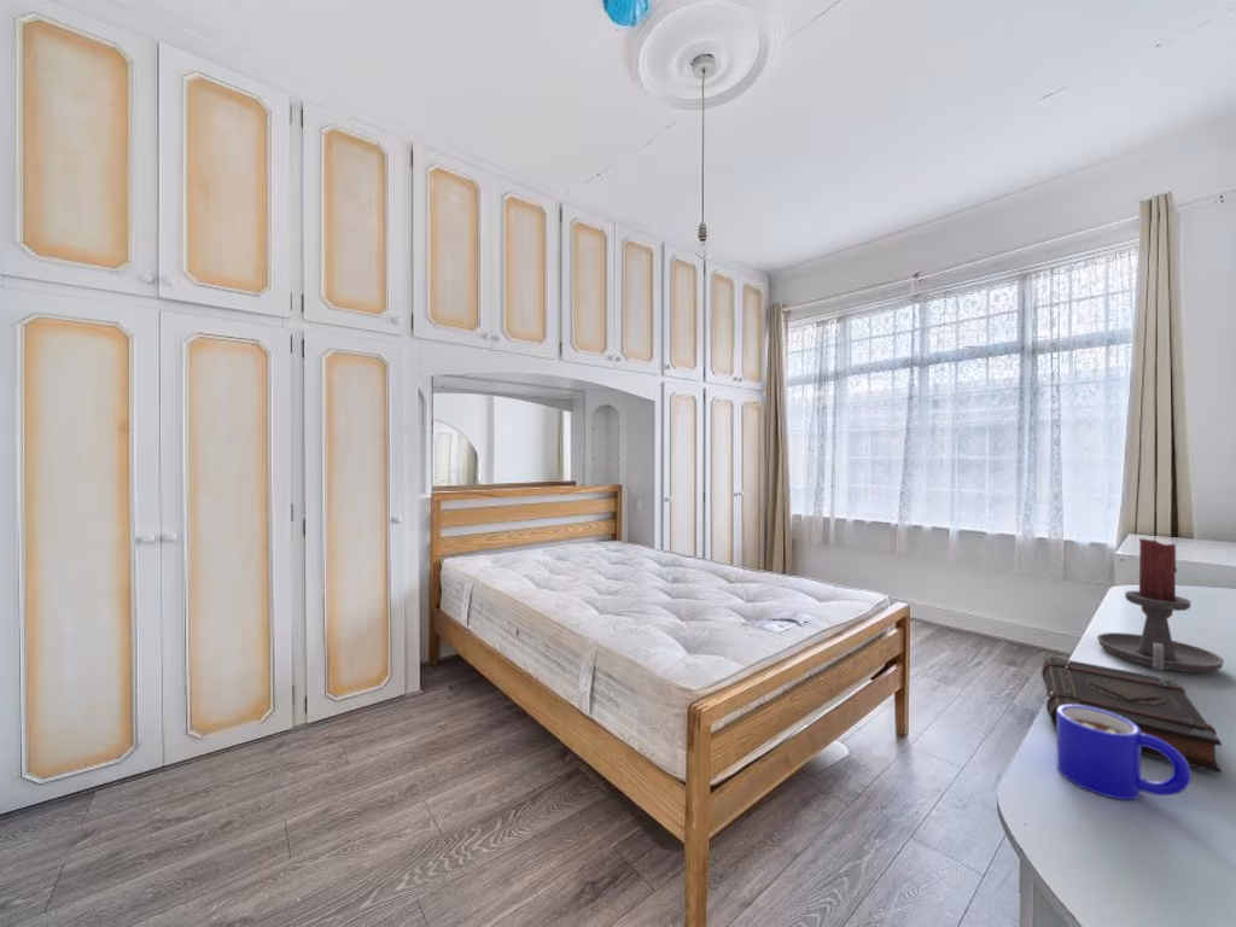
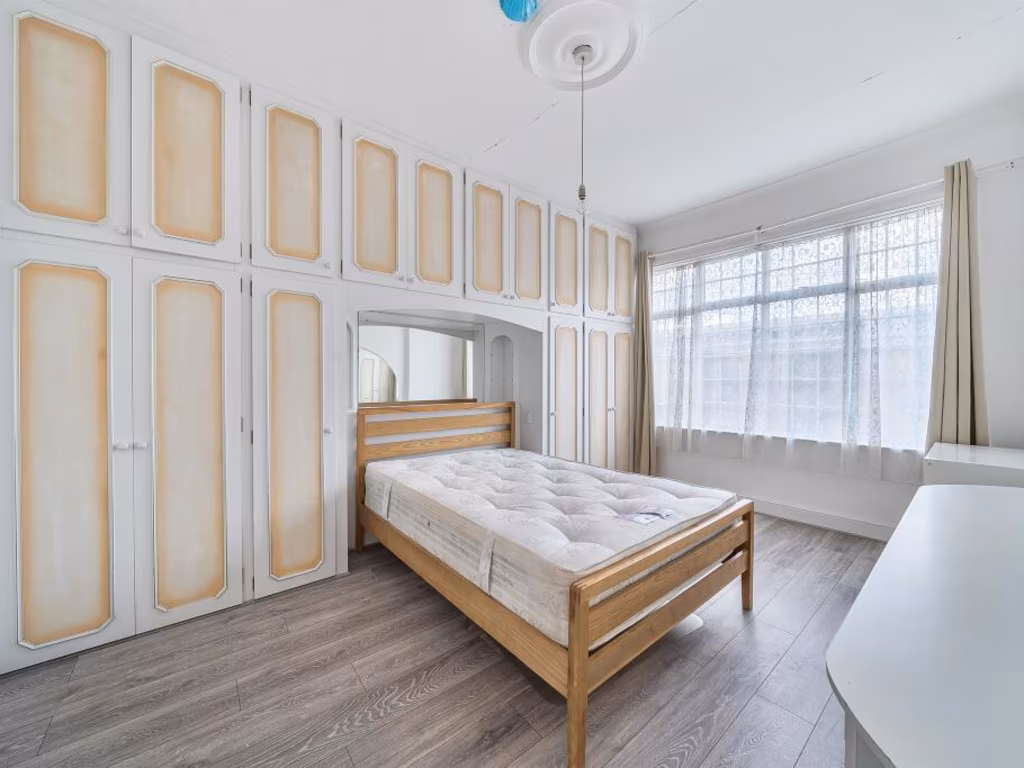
- candle holder [1096,537,1225,674]
- mug [1056,705,1193,800]
- book [1040,655,1223,775]
